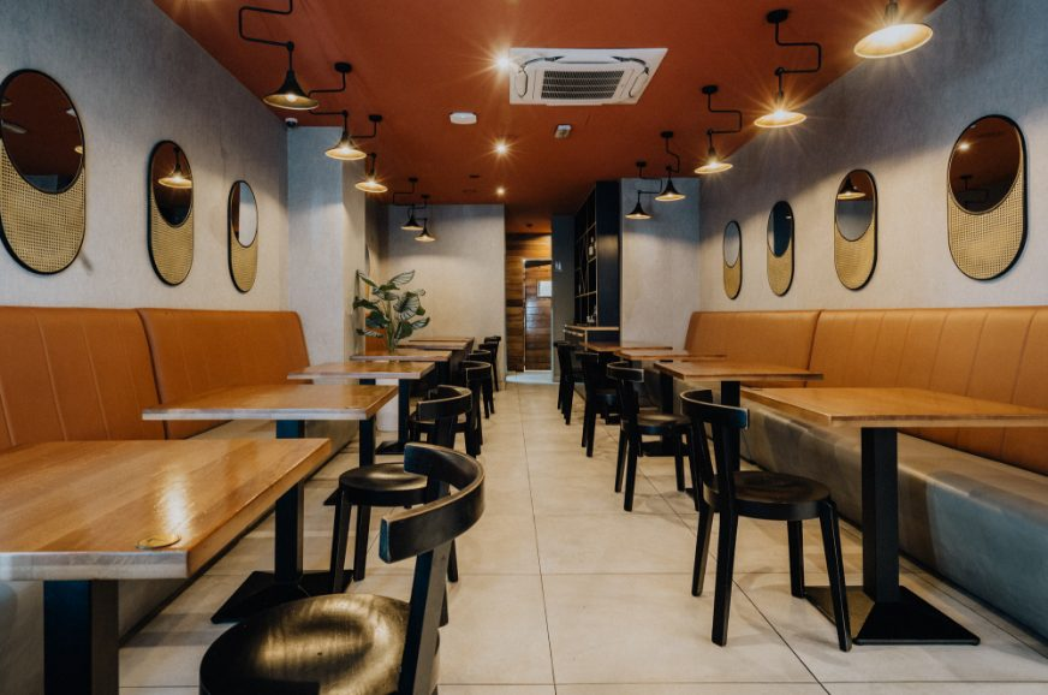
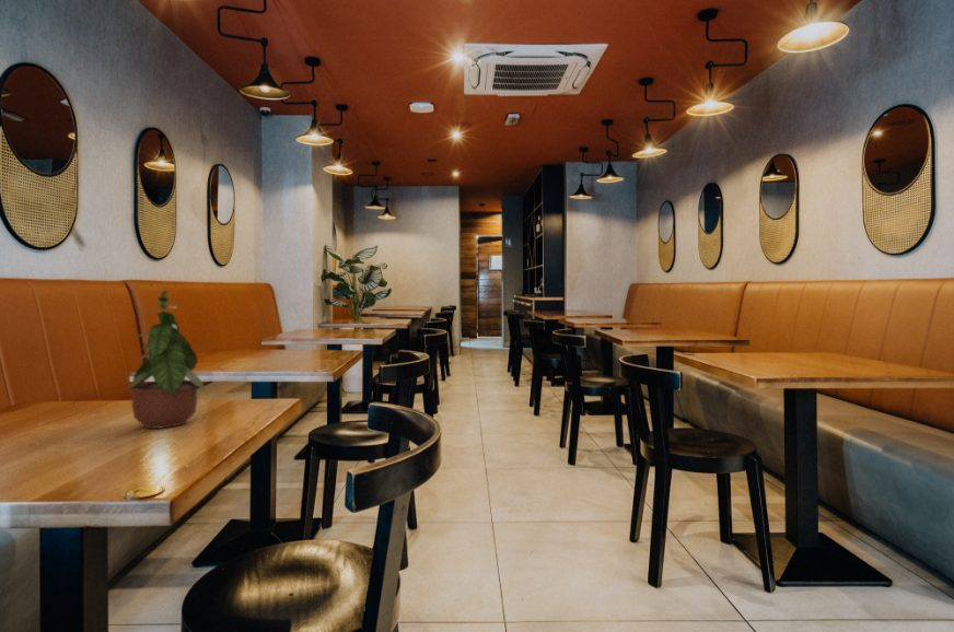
+ potted plant [126,289,208,430]
